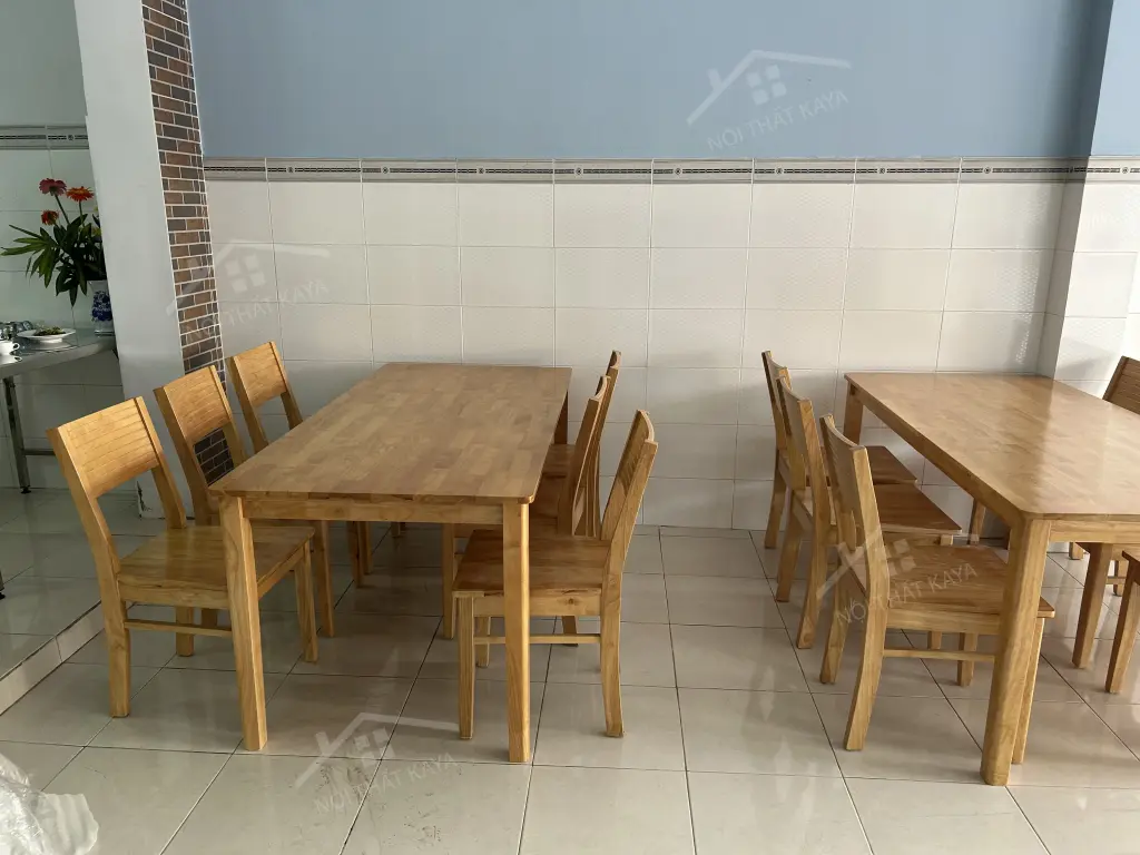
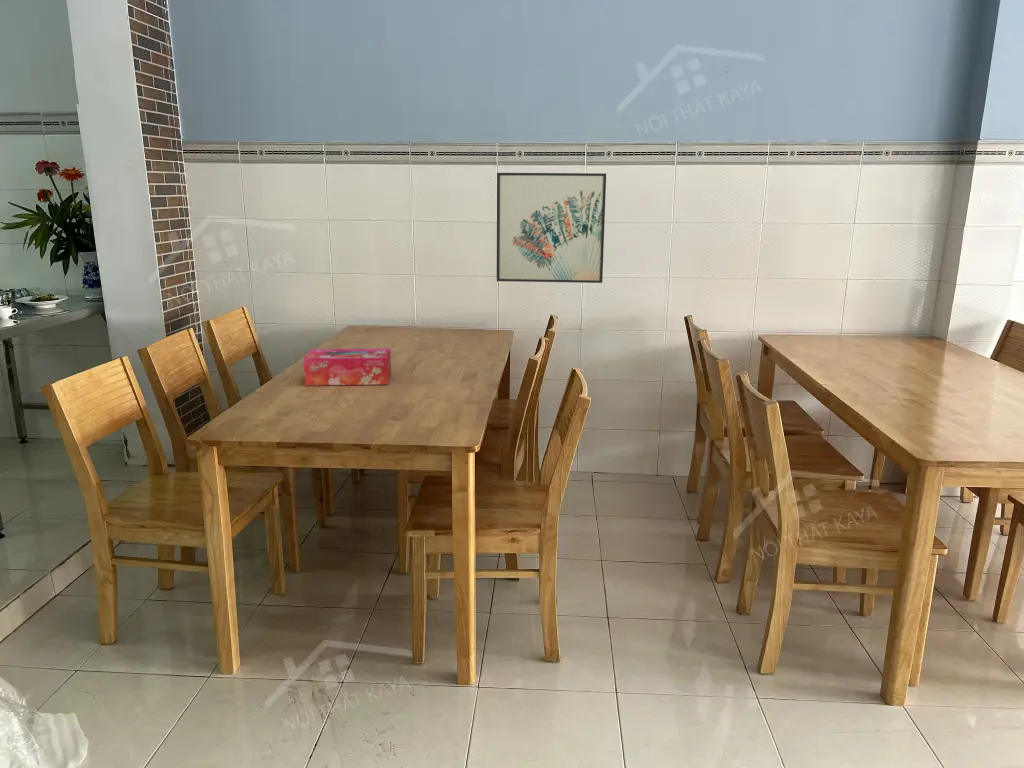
+ wall art [496,172,607,284]
+ tissue box [303,348,392,386]
